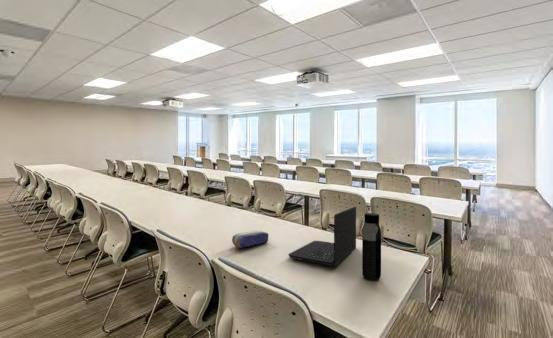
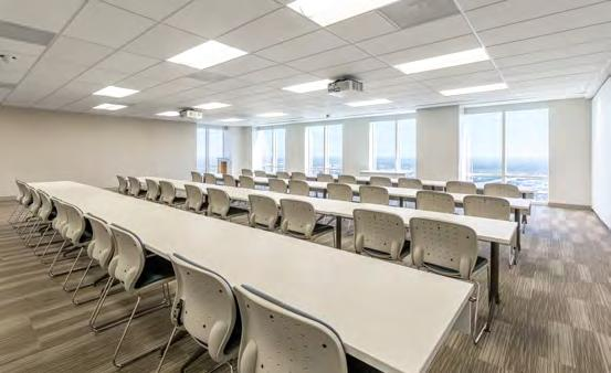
- laptop [287,206,357,267]
- pencil case [231,230,270,249]
- water bottle [361,212,382,281]
